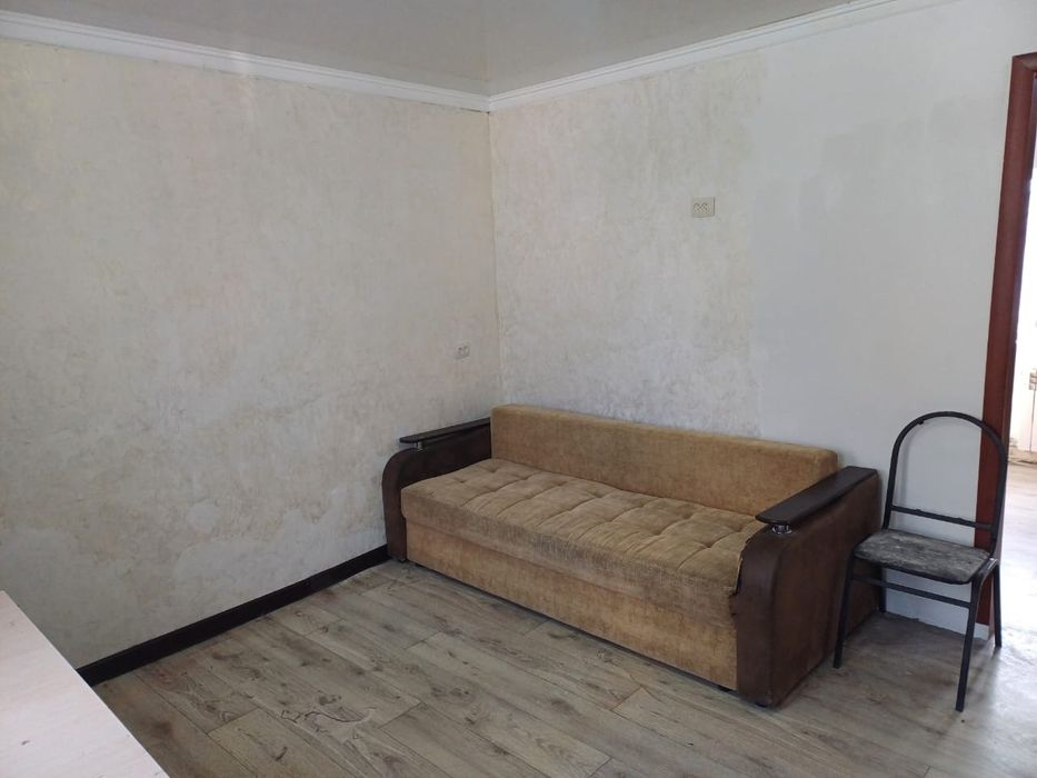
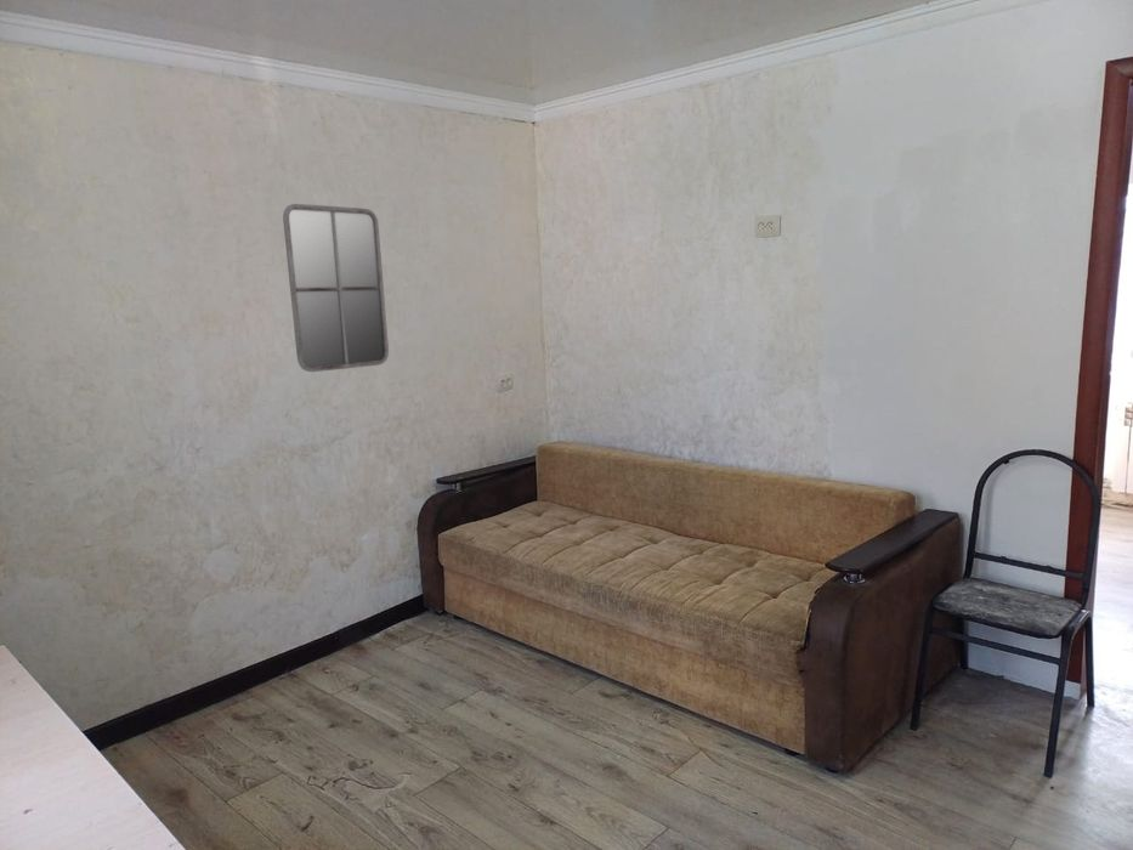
+ home mirror [282,203,390,373]
